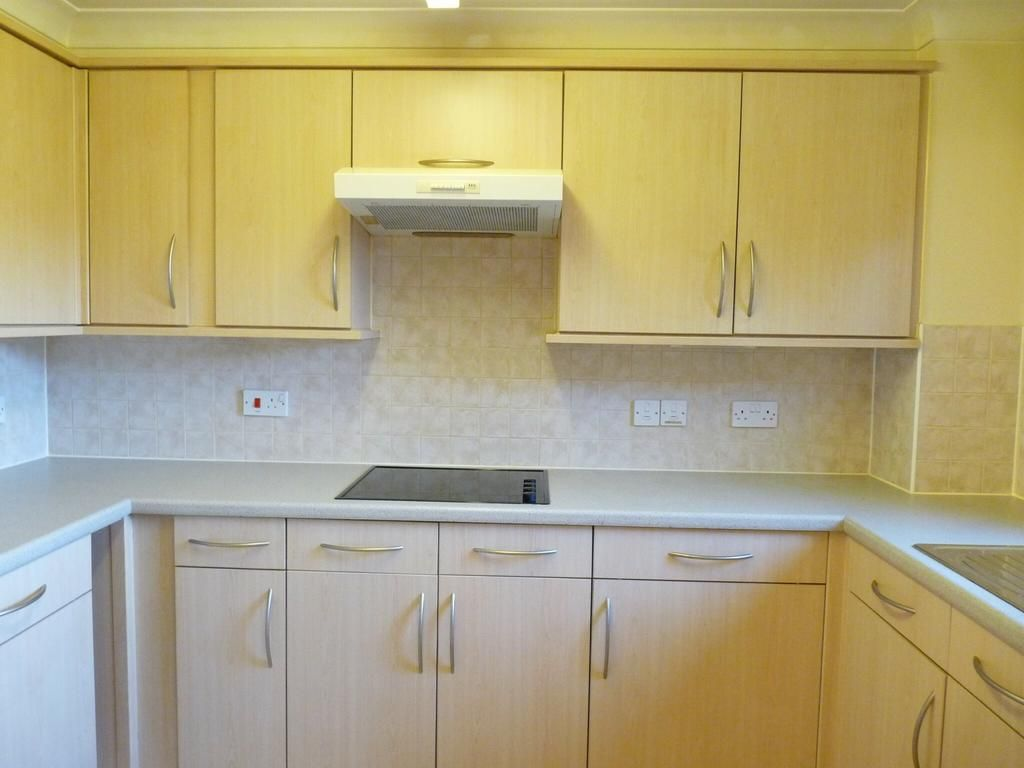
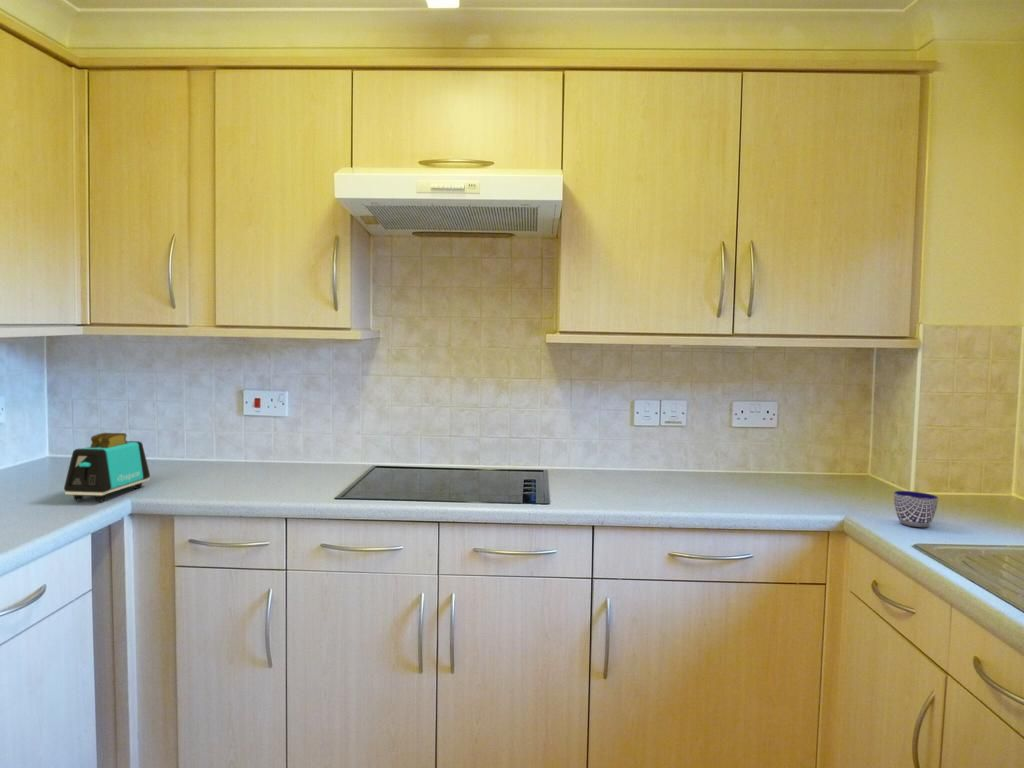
+ cup [893,490,939,528]
+ toaster [63,432,151,502]
